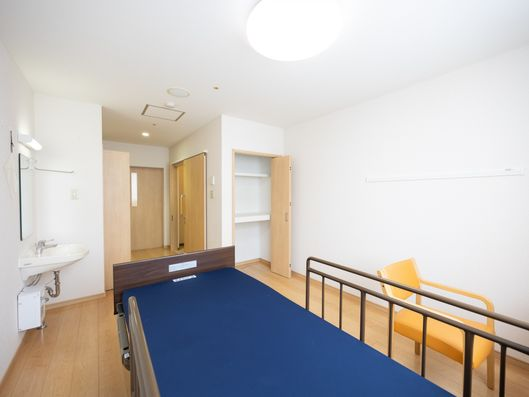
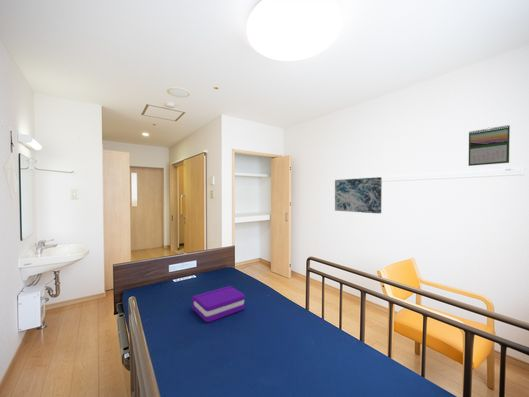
+ calendar [468,124,511,167]
+ wall art [334,176,383,215]
+ book [191,285,246,323]
